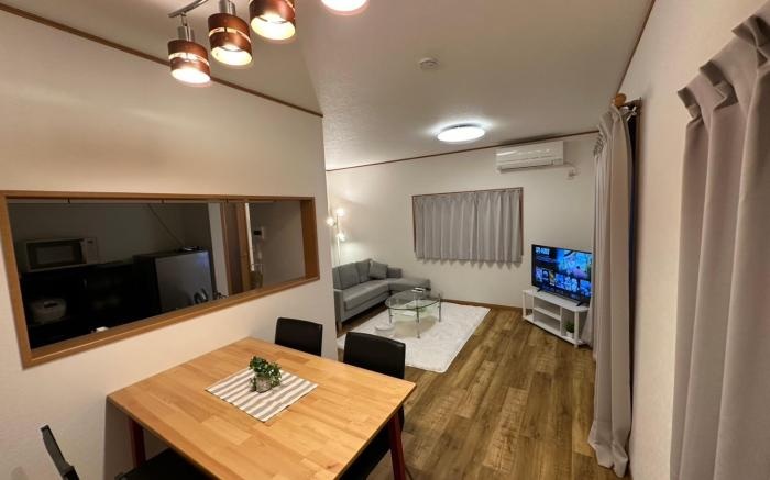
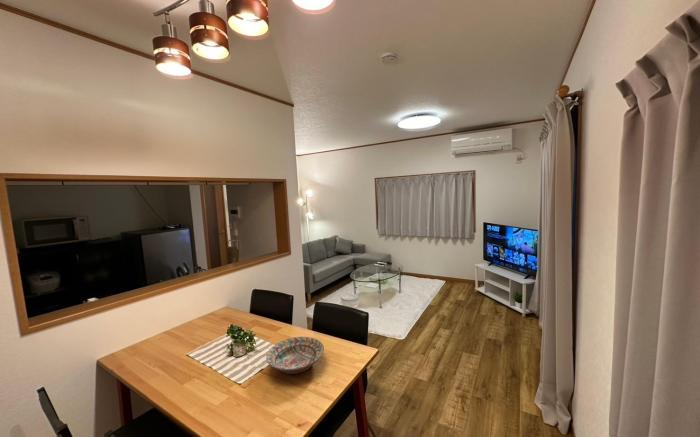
+ decorative bowl [265,336,325,375]
